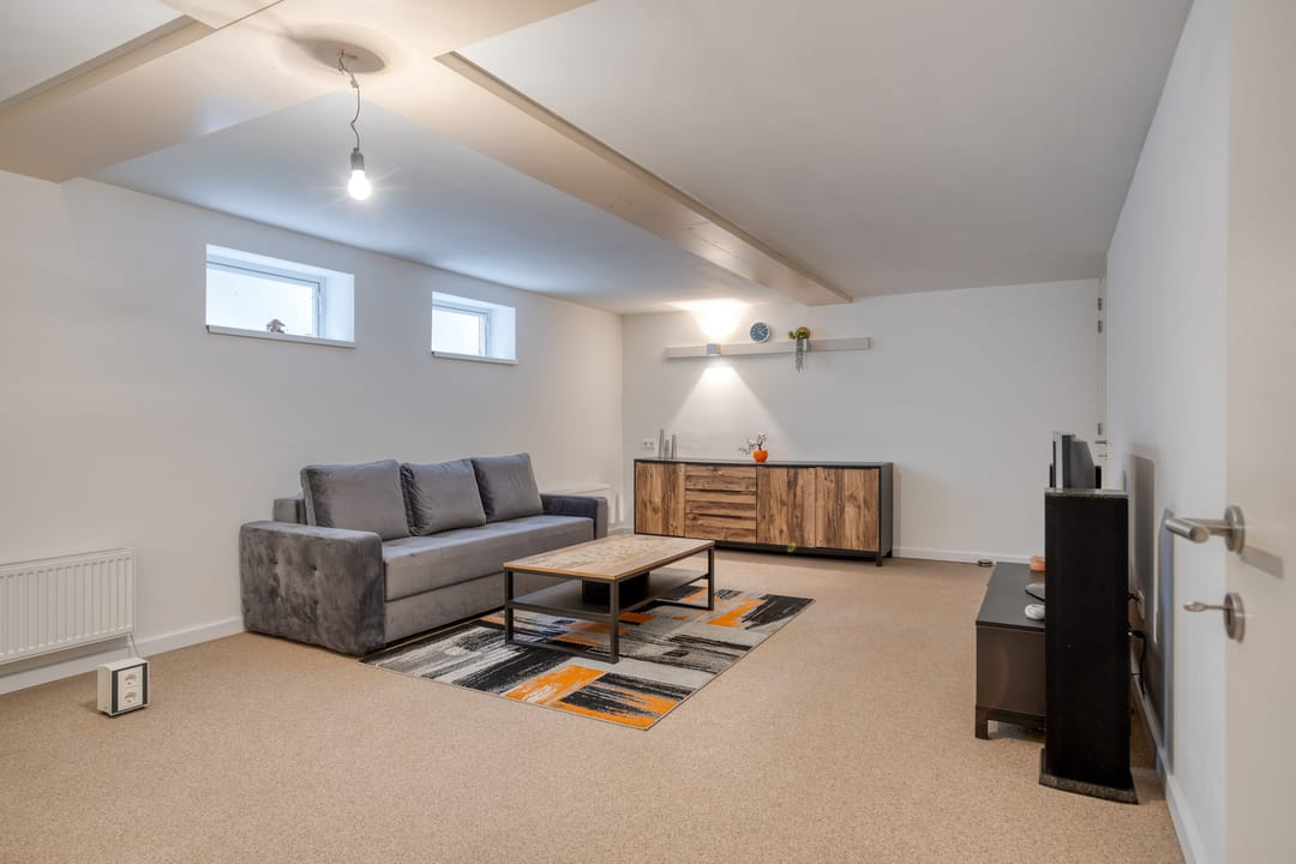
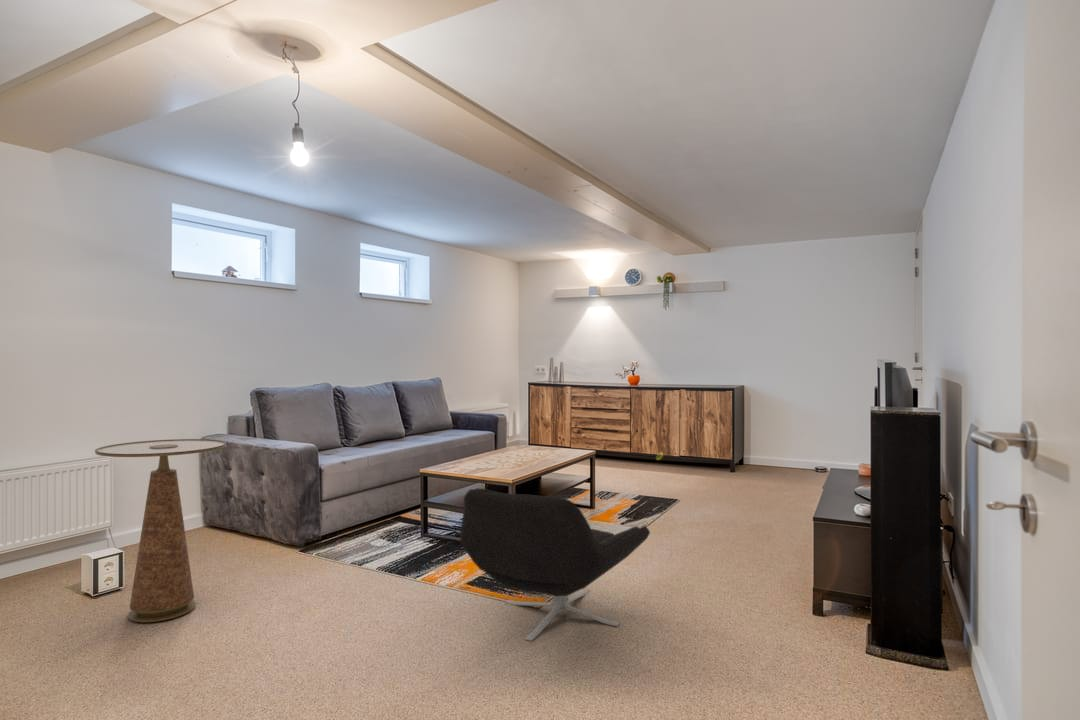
+ lounge chair [459,487,651,642]
+ side table [94,438,228,623]
